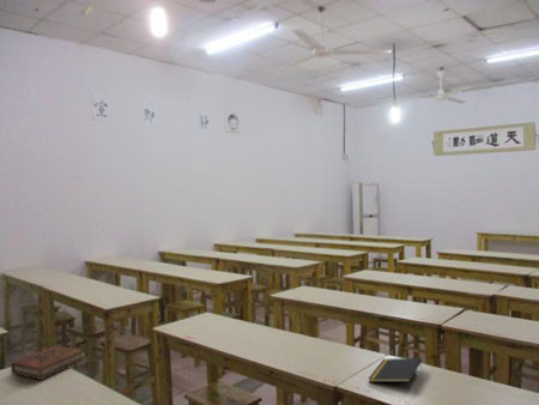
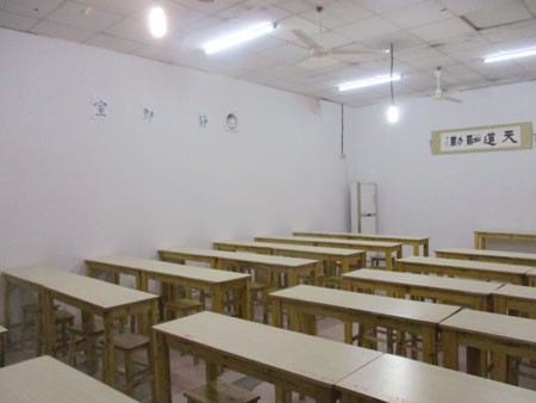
- book [10,345,84,381]
- notepad [368,357,423,383]
